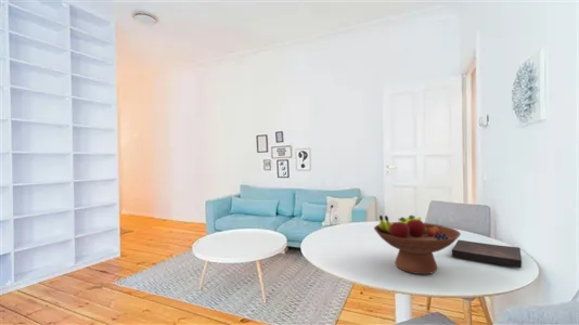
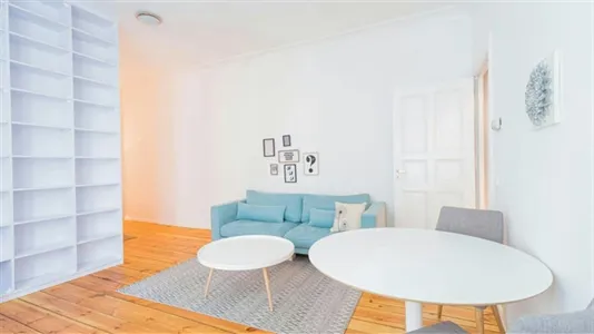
- book [451,239,523,269]
- fruit bowl [373,213,462,275]
